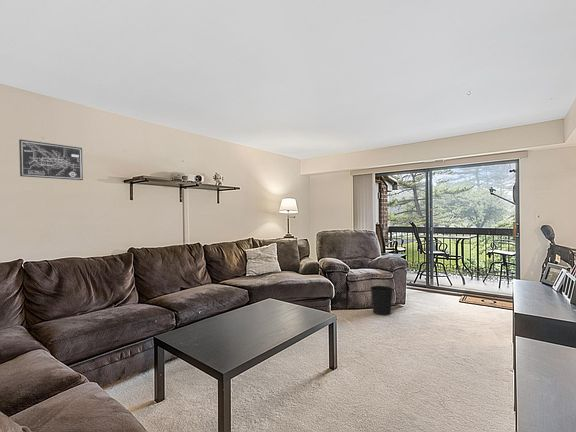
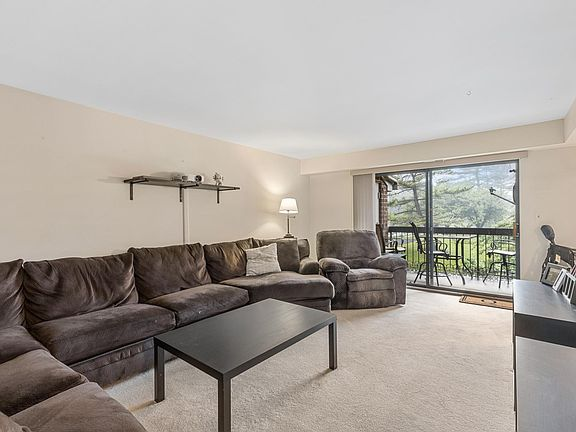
- wastebasket [370,285,394,317]
- wall art [18,138,84,181]
